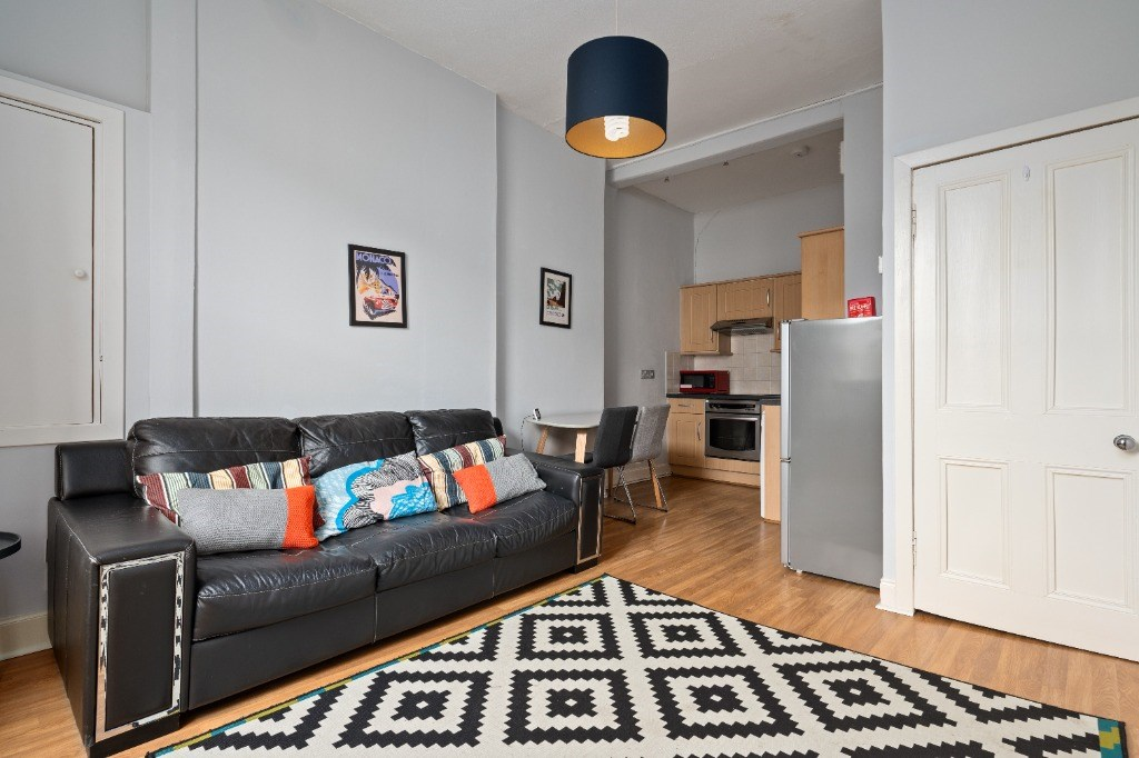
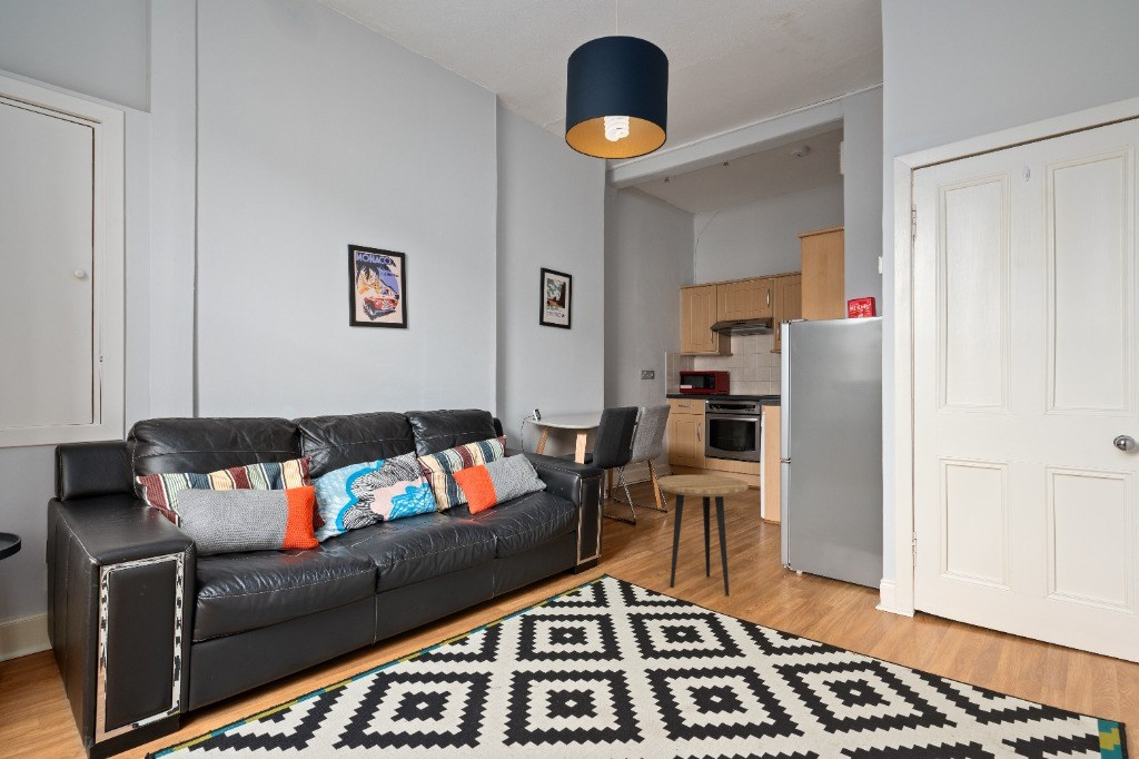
+ side table [656,474,750,597]
